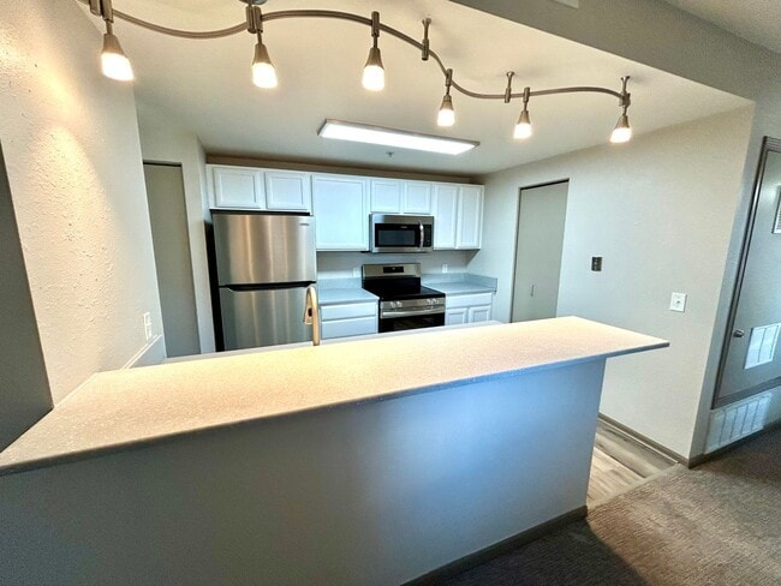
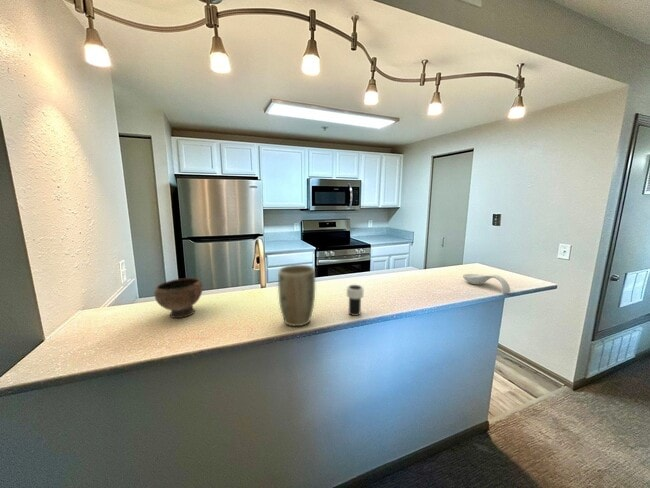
+ cup [345,284,365,317]
+ plant pot [277,264,316,327]
+ bowl [153,277,204,319]
+ spoon rest [462,273,511,294]
